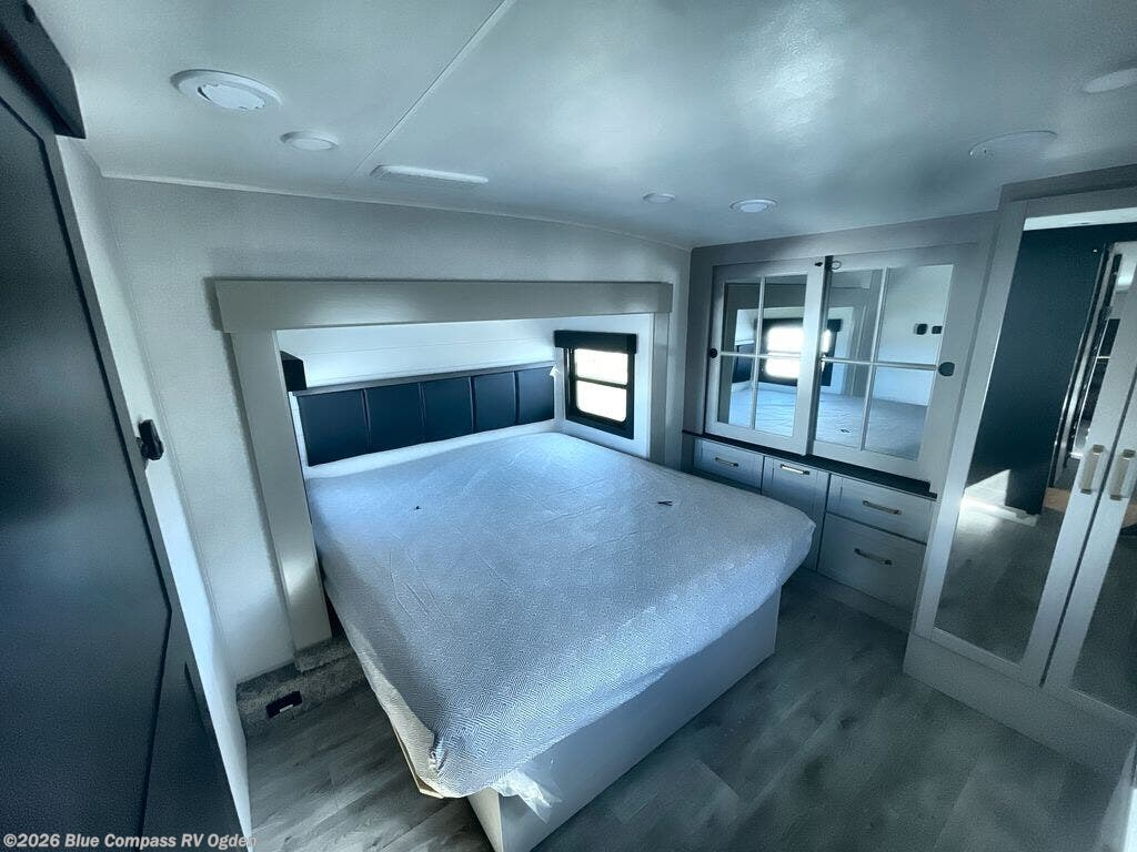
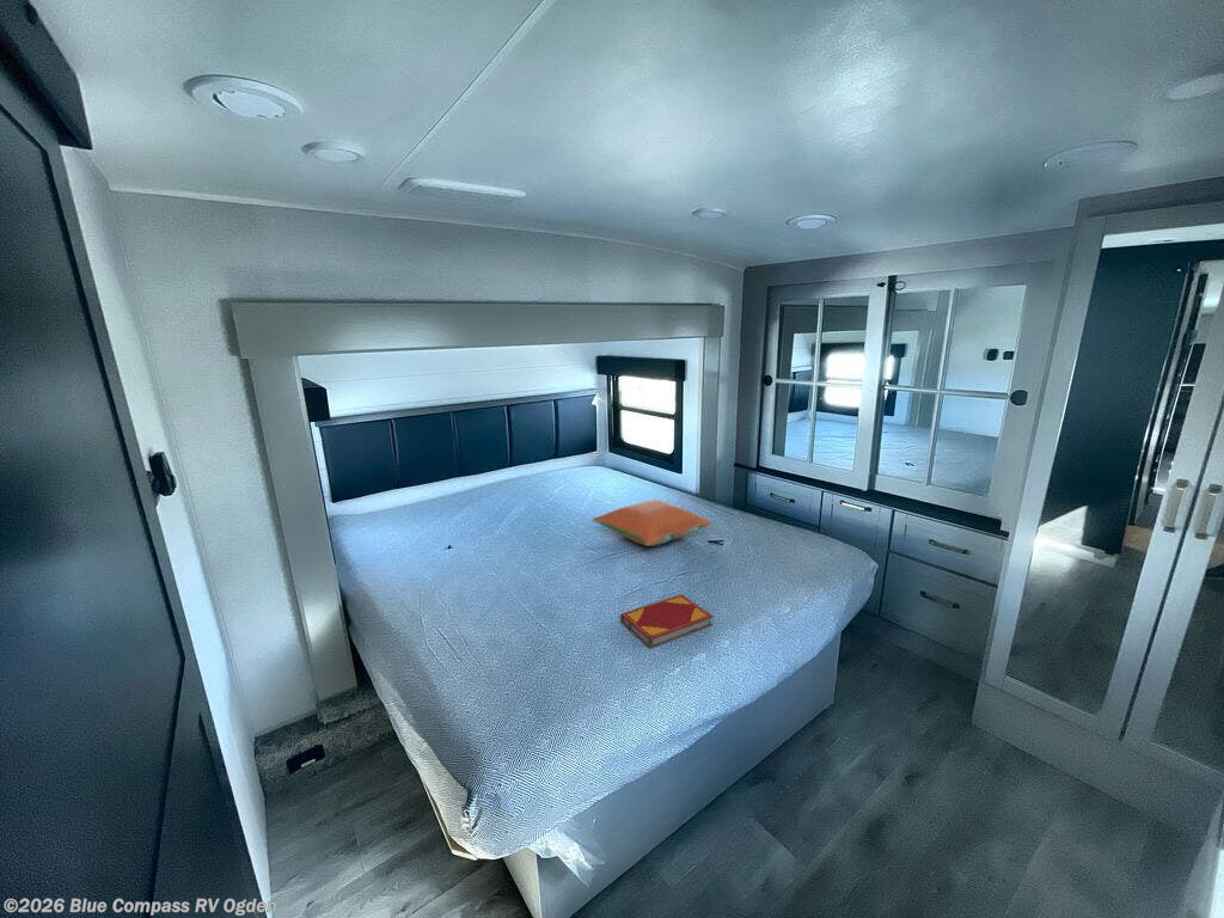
+ hardback book [619,593,715,650]
+ pillow [590,498,712,547]
